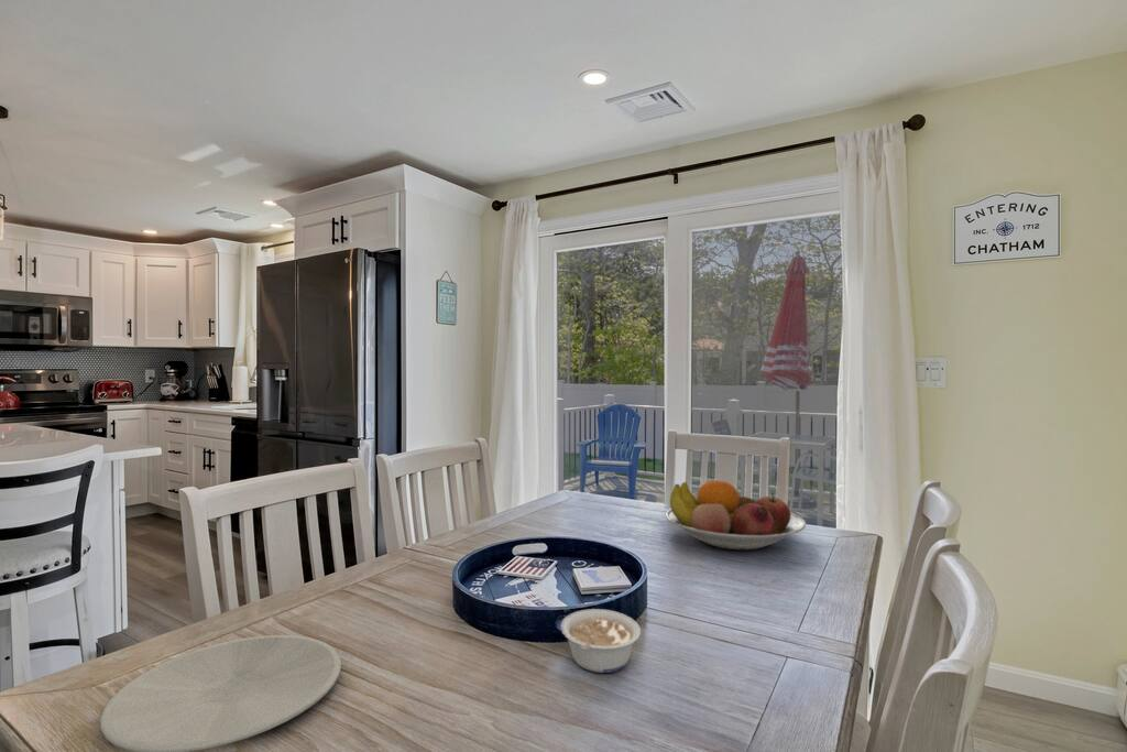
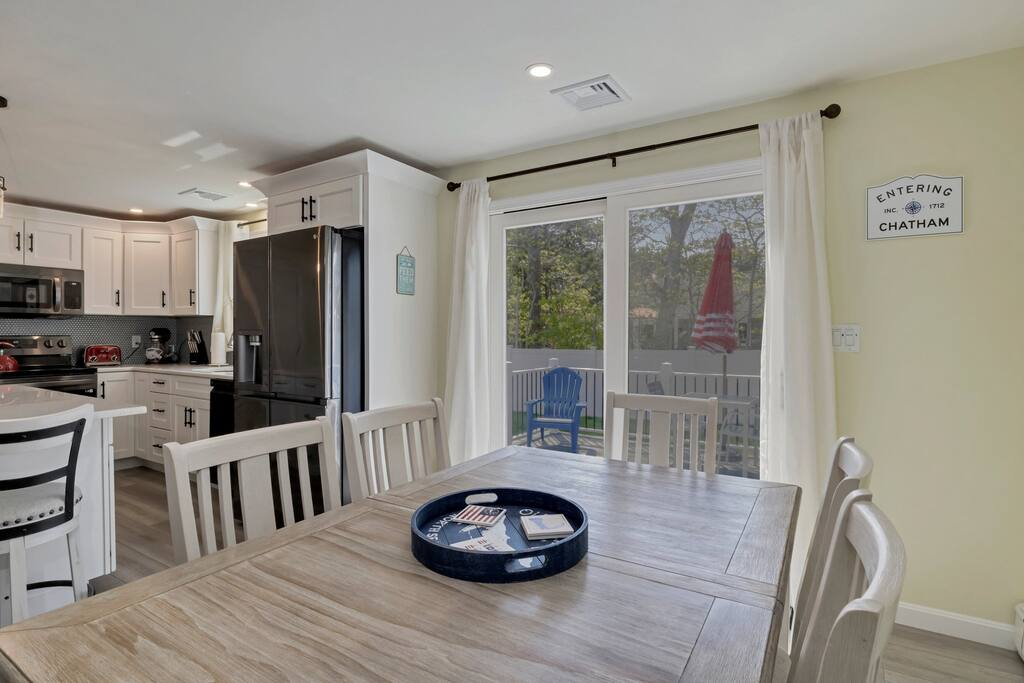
- plate [99,634,342,752]
- legume [559,608,642,674]
- fruit bowl [665,479,807,551]
